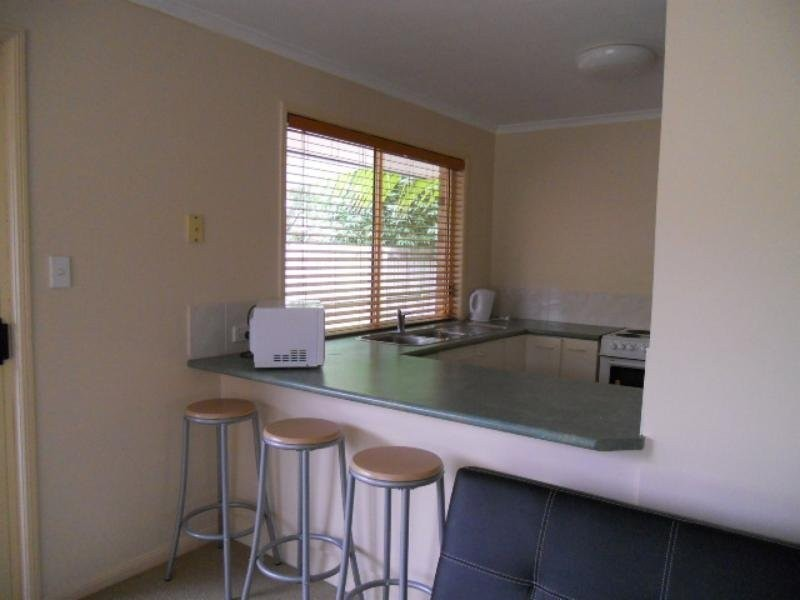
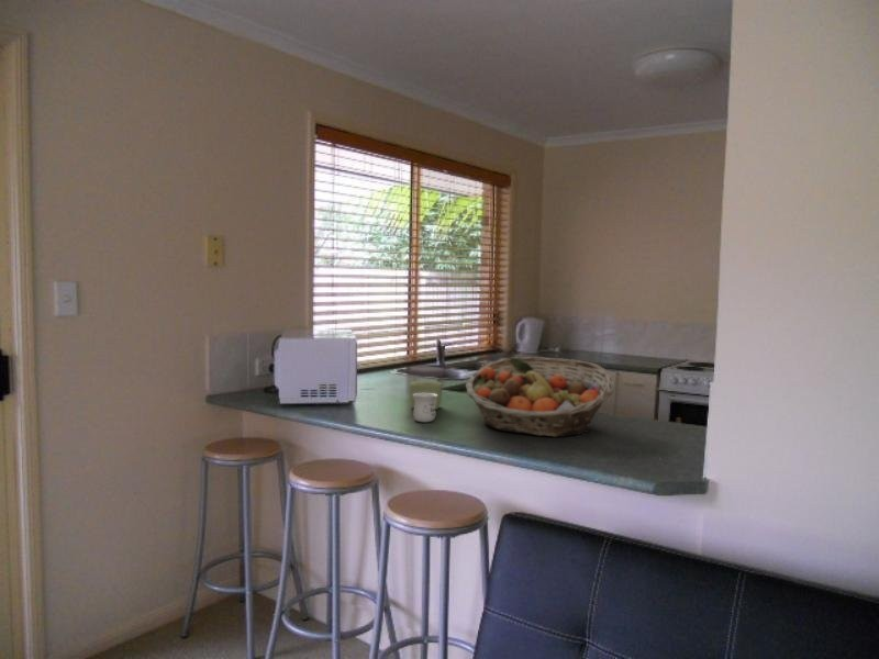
+ mug [412,392,437,423]
+ jar [407,366,446,411]
+ fruit basket [465,356,615,438]
